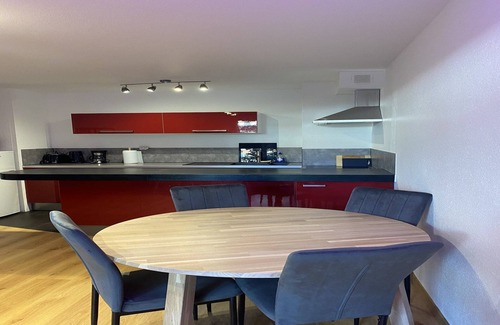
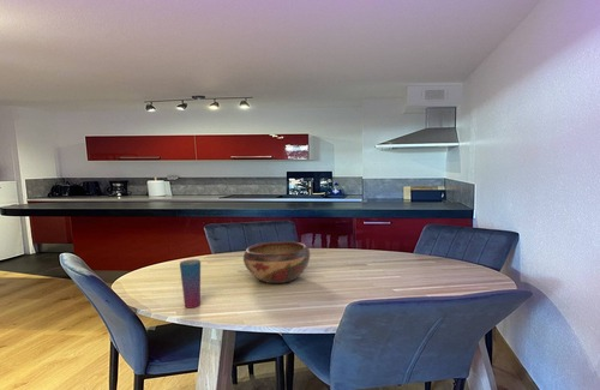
+ decorative bowl [242,240,311,284]
+ cup [179,258,202,310]
